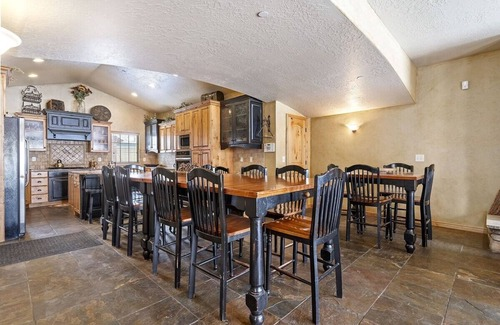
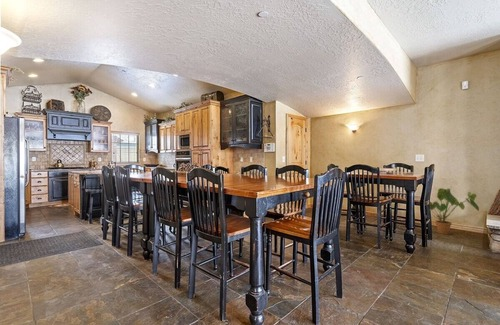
+ house plant [429,187,480,235]
